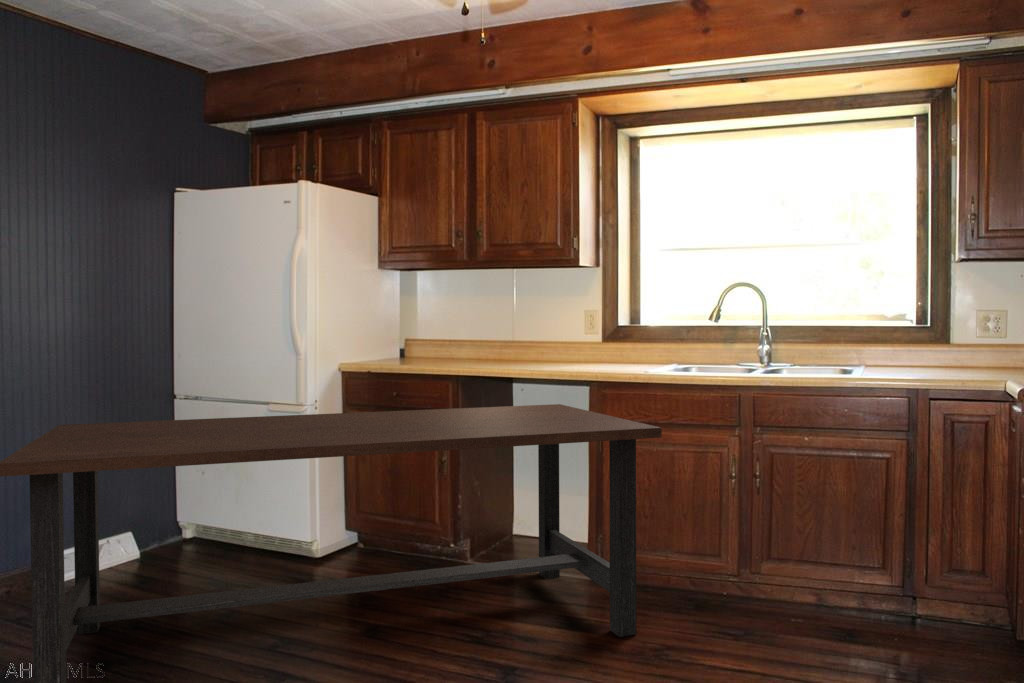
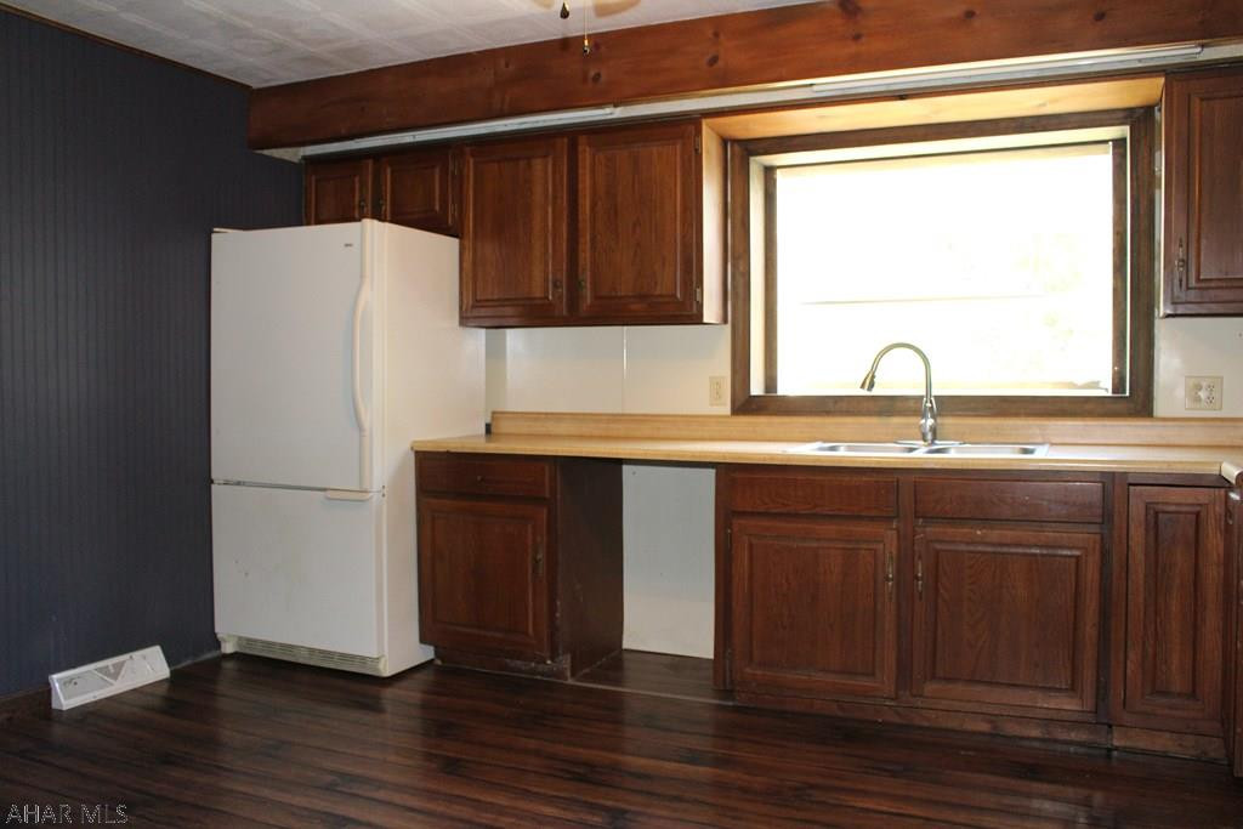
- dining table [0,403,663,683]
